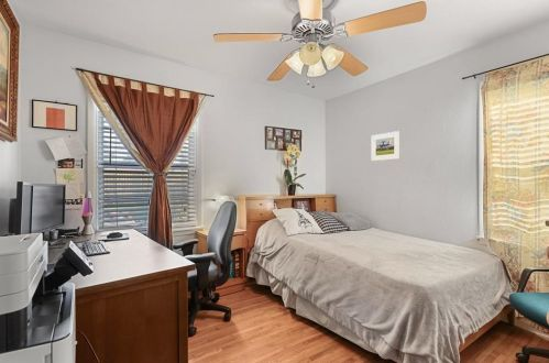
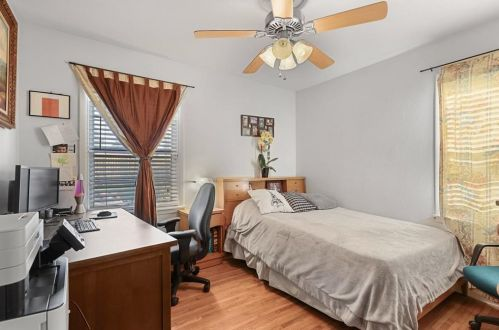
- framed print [371,130,400,162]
